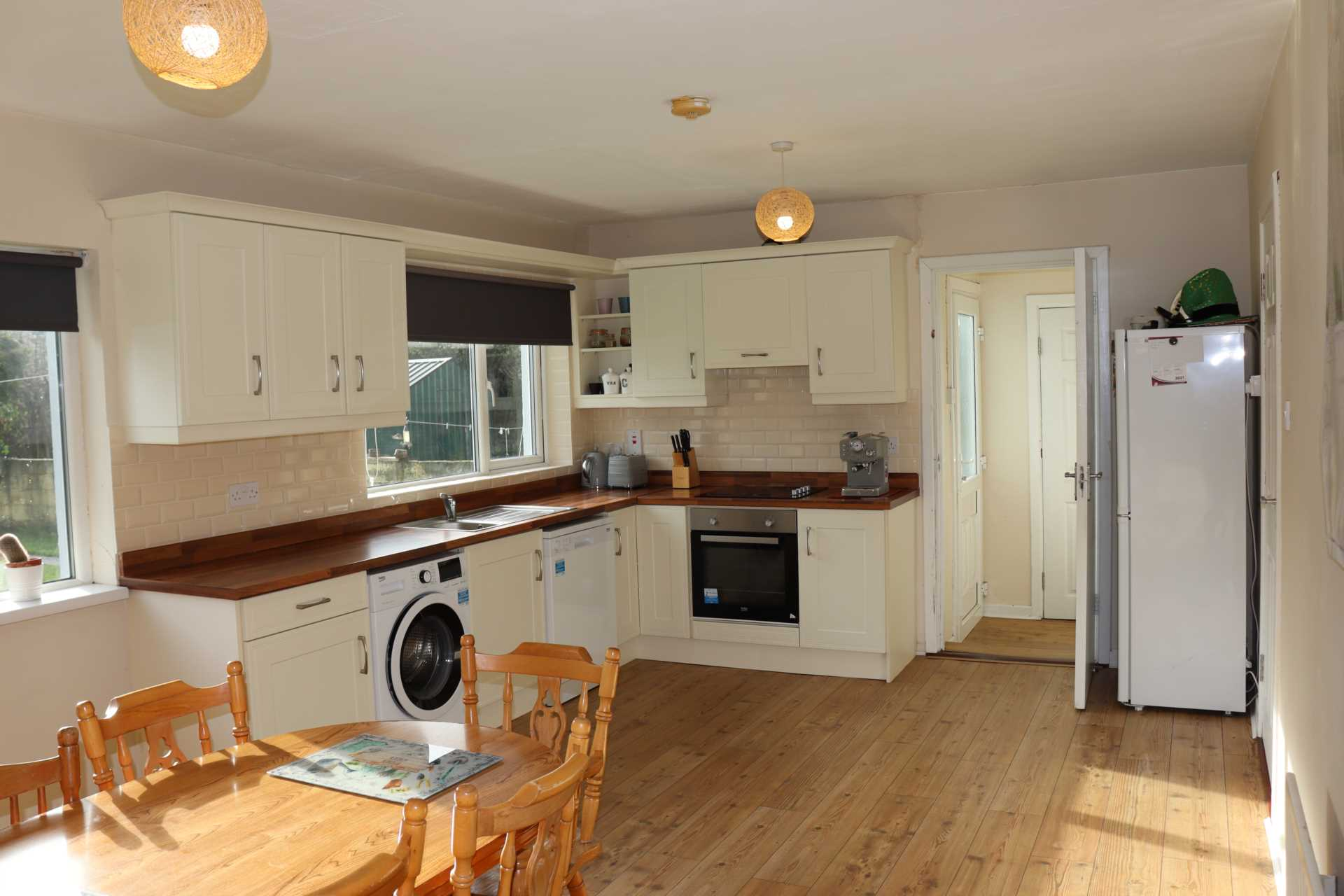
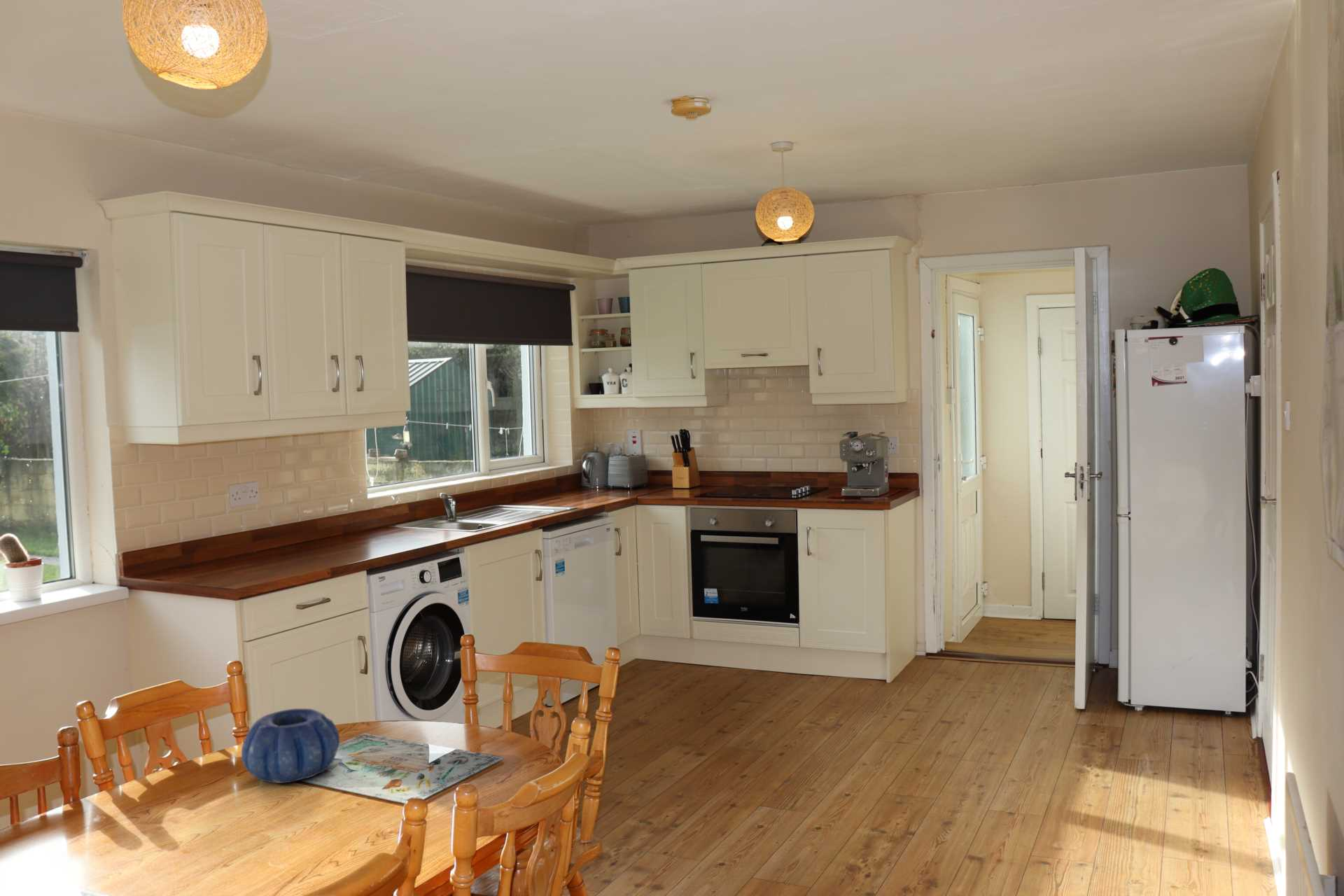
+ decorative bowl [241,708,340,784]
